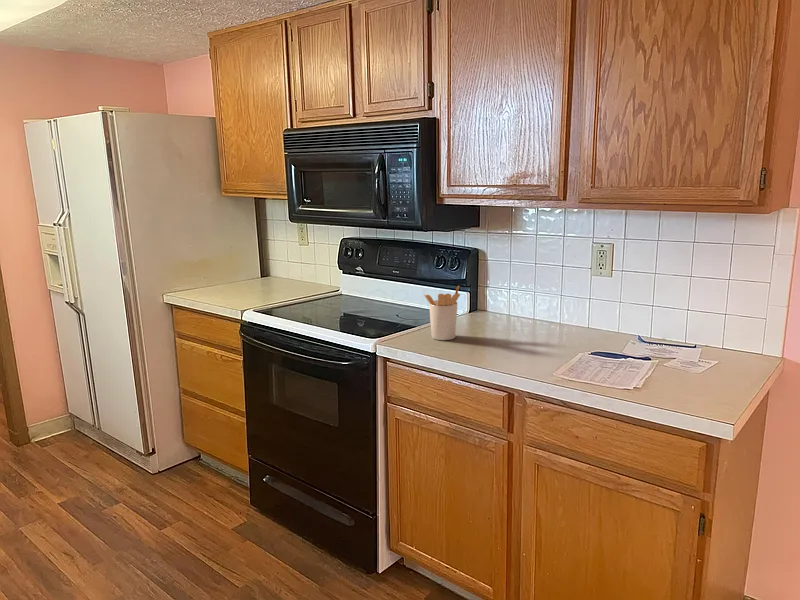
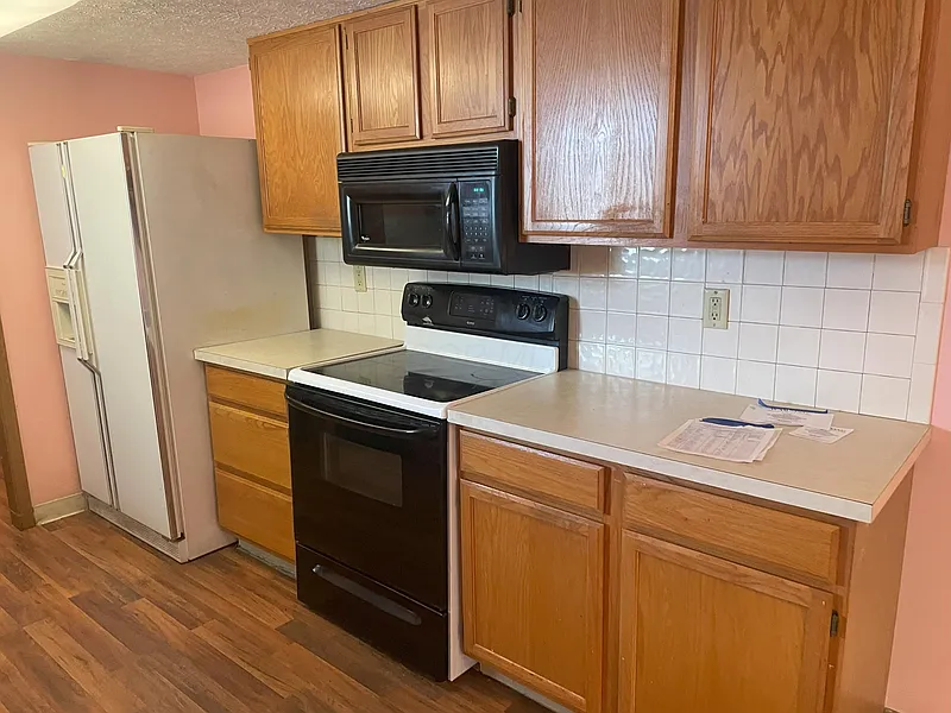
- utensil holder [423,285,461,341]
